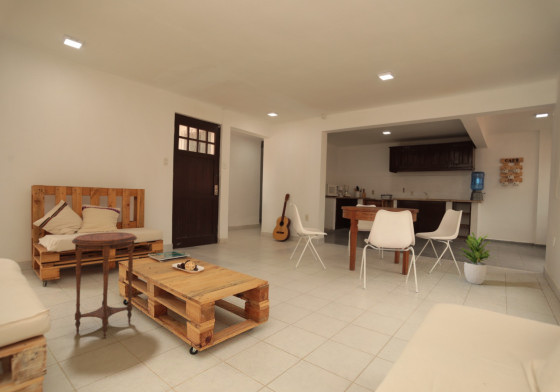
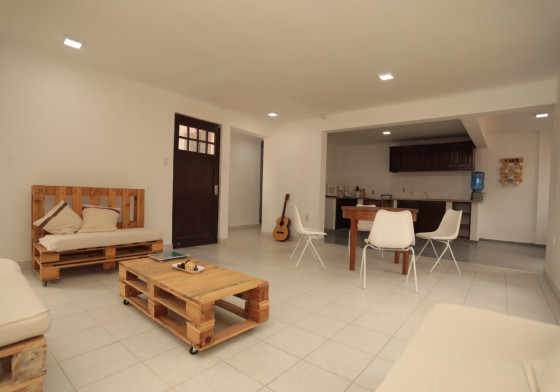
- potted plant [459,231,494,285]
- side table [71,231,138,340]
